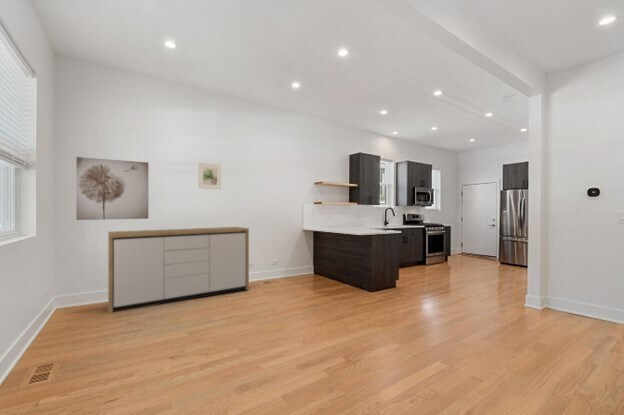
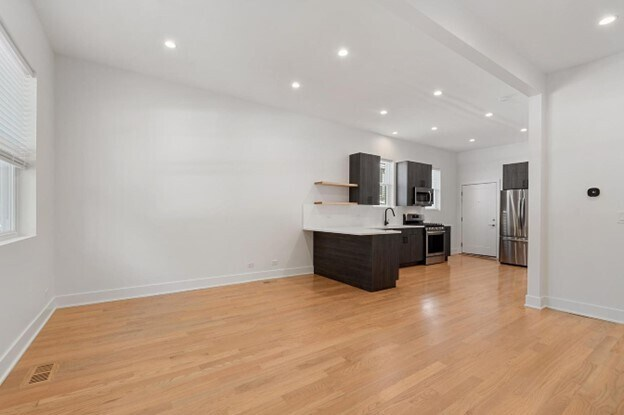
- wall art [75,156,149,221]
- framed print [198,162,222,190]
- sideboard [107,226,250,314]
